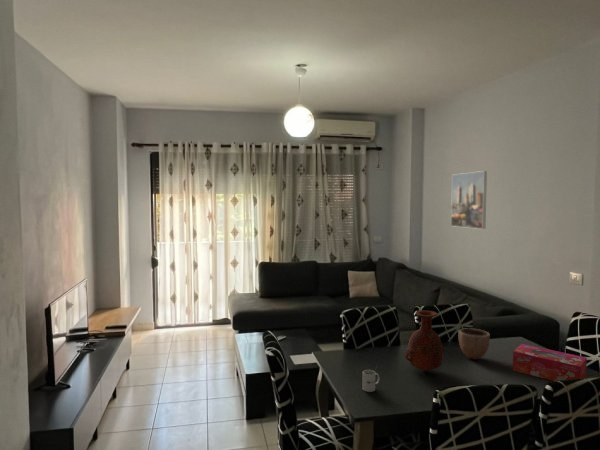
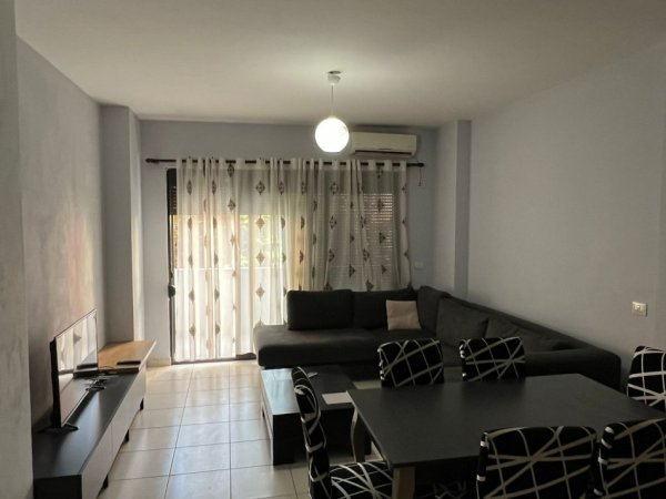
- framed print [450,170,488,230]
- decorative bowl [457,327,491,361]
- vase [404,310,445,373]
- mug [362,365,381,393]
- tissue box [512,343,588,382]
